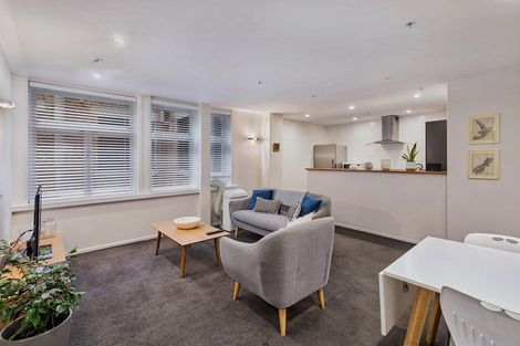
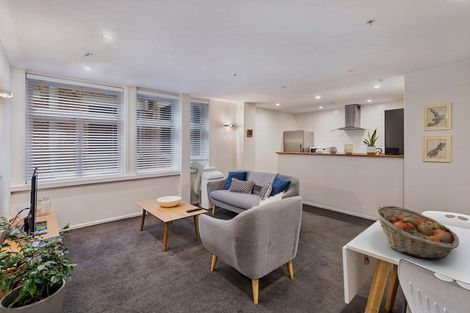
+ fruit basket [374,205,460,260]
